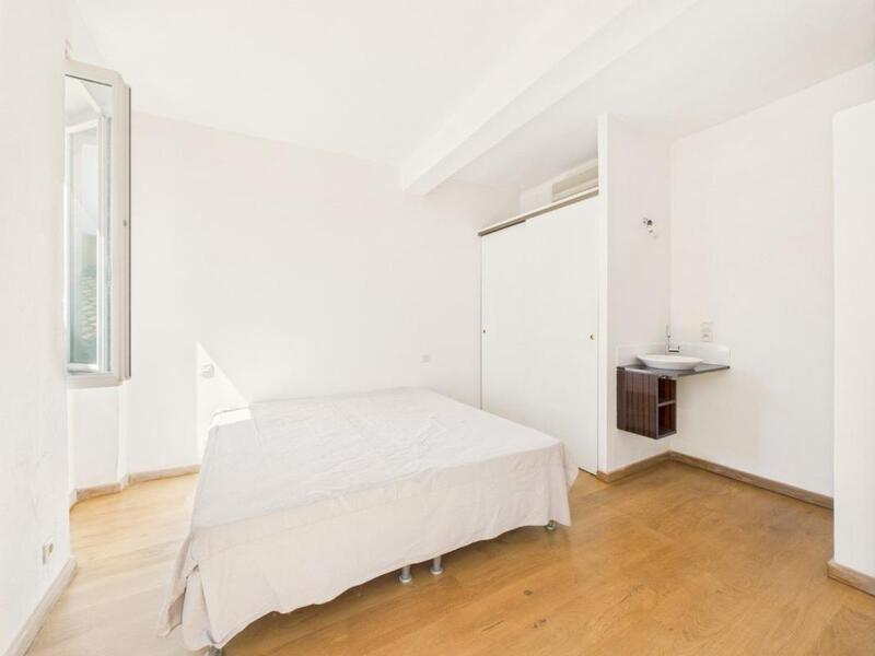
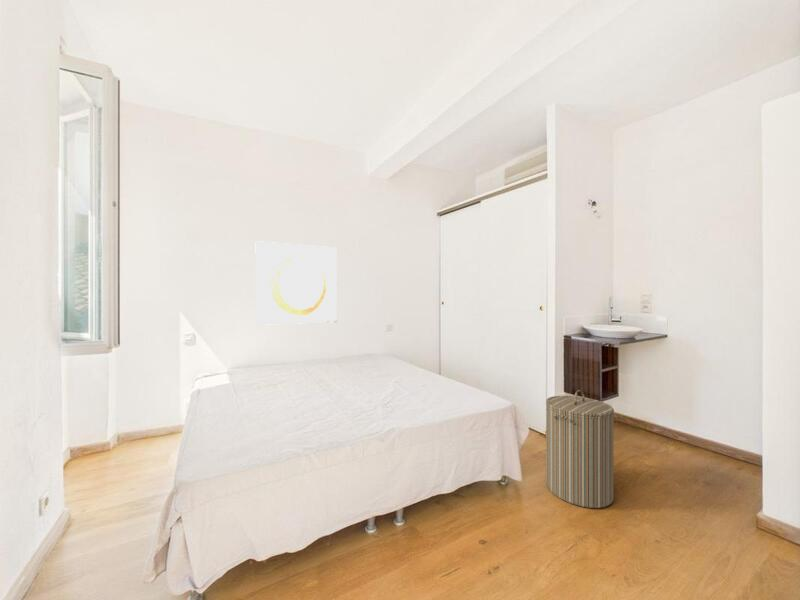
+ laundry hamper [545,389,615,509]
+ wall art [254,240,338,326]
